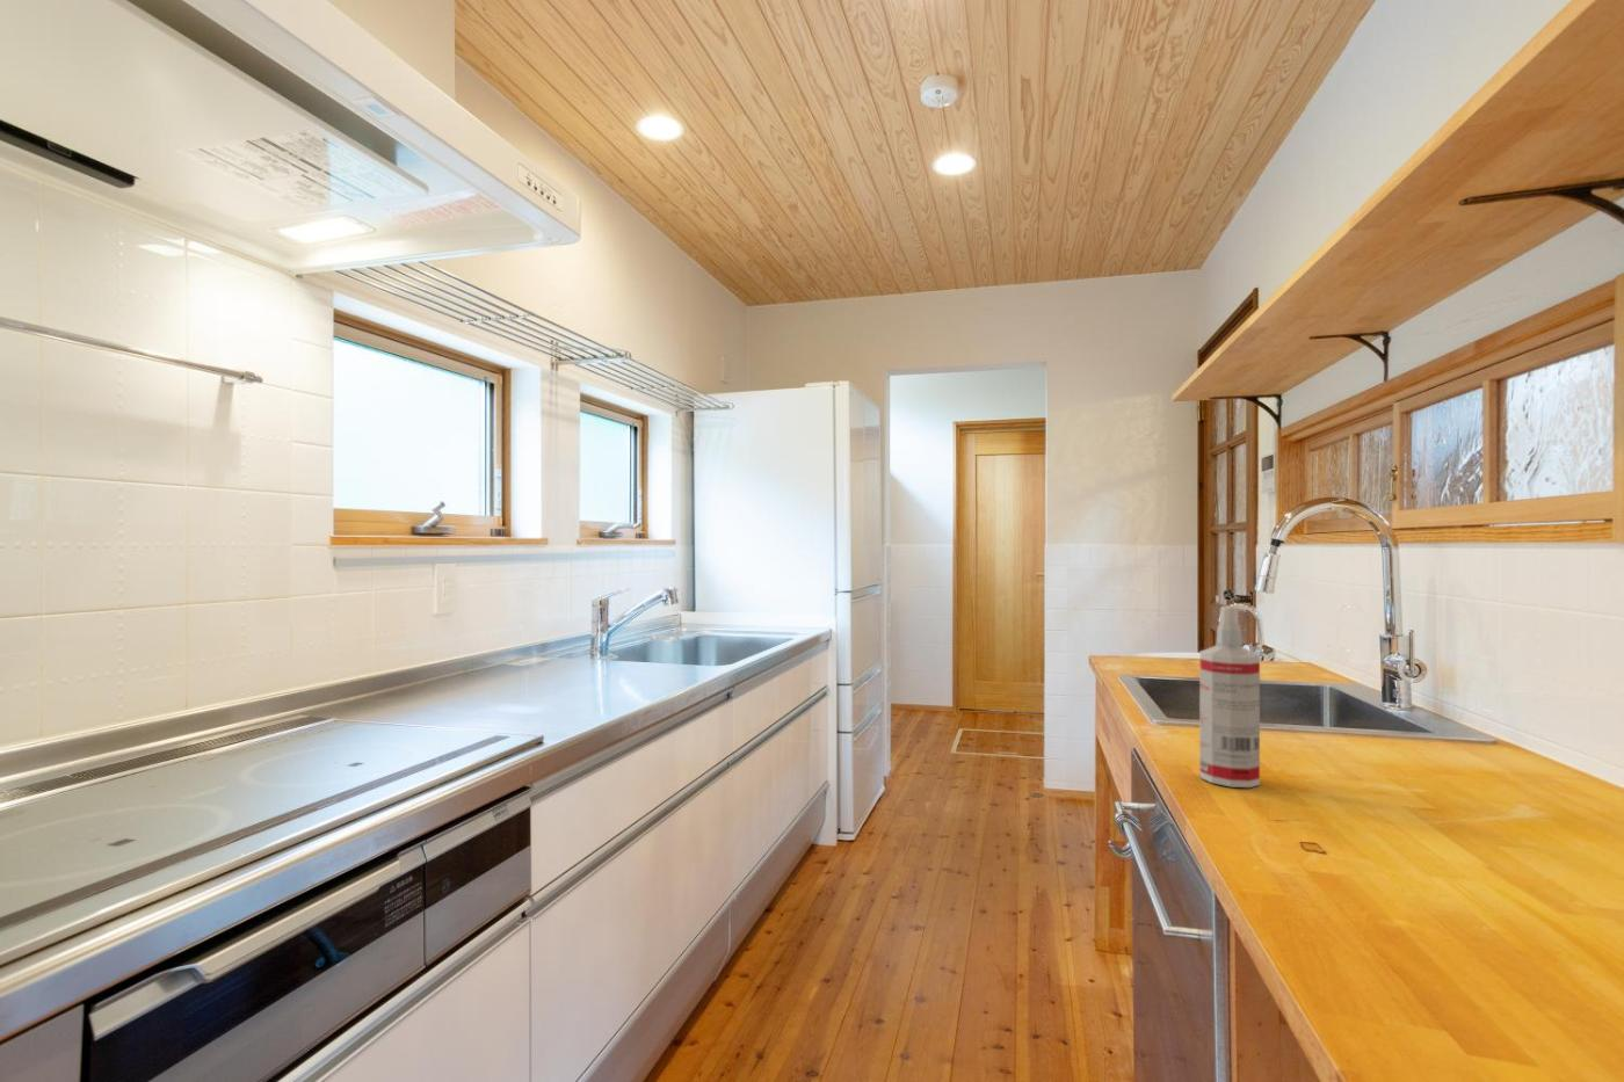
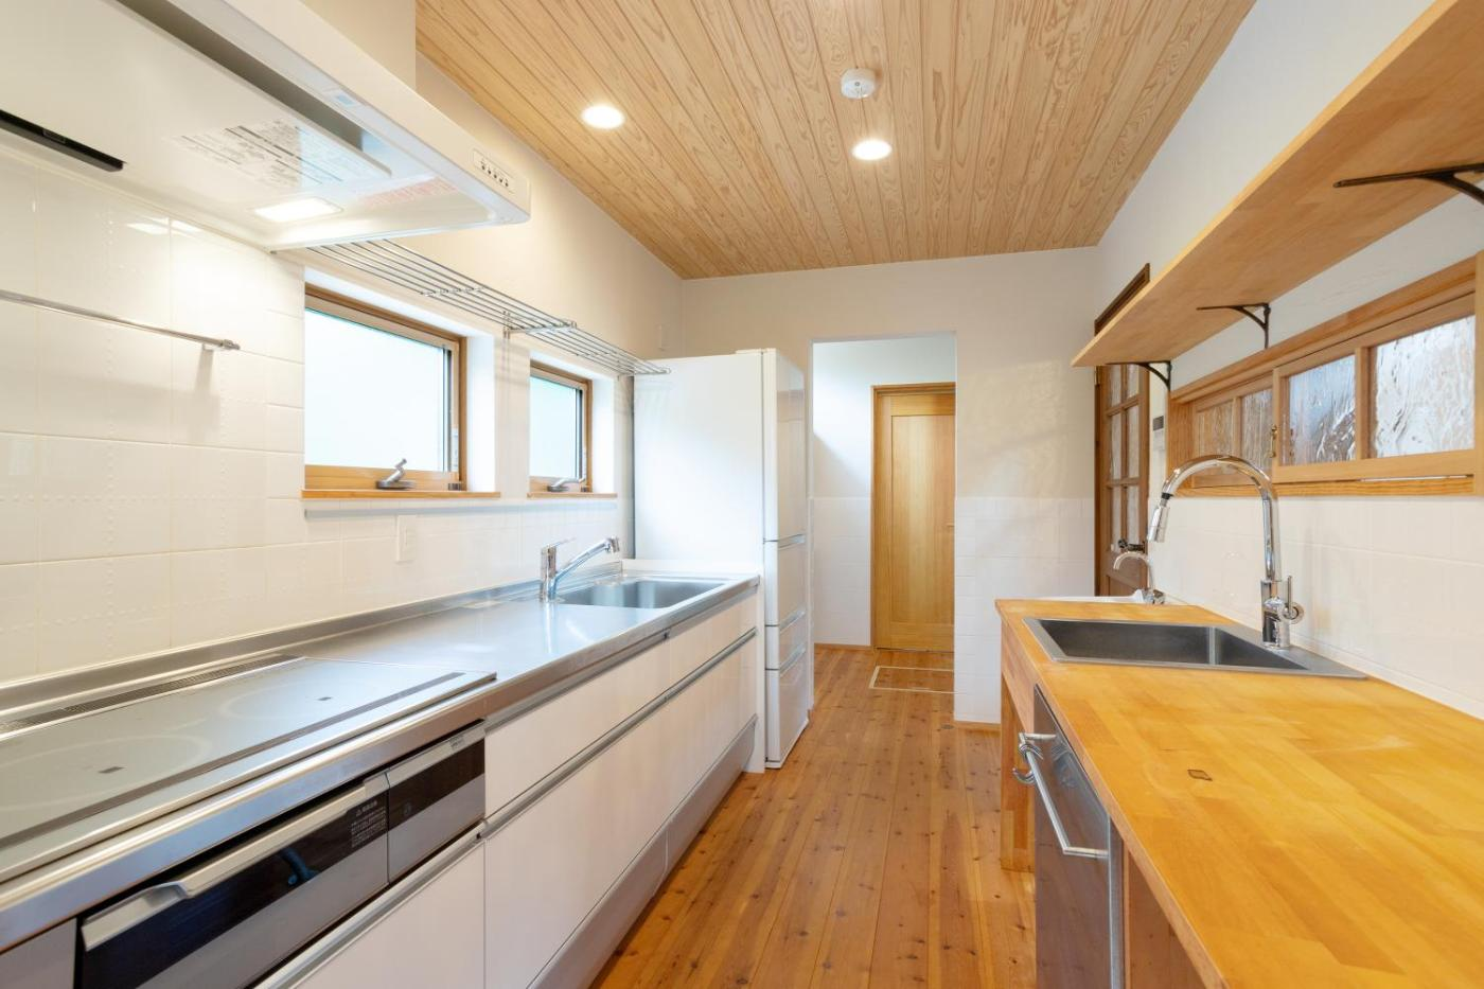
- spray bottle [1198,605,1261,789]
